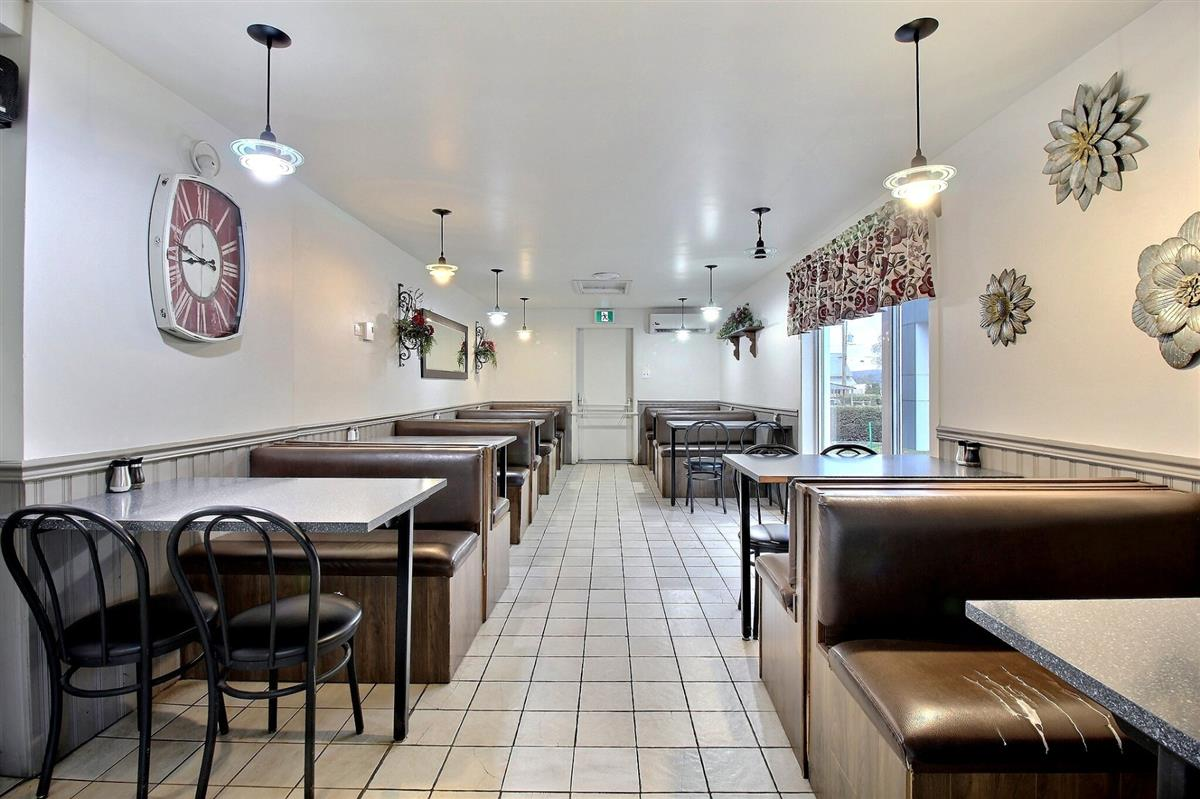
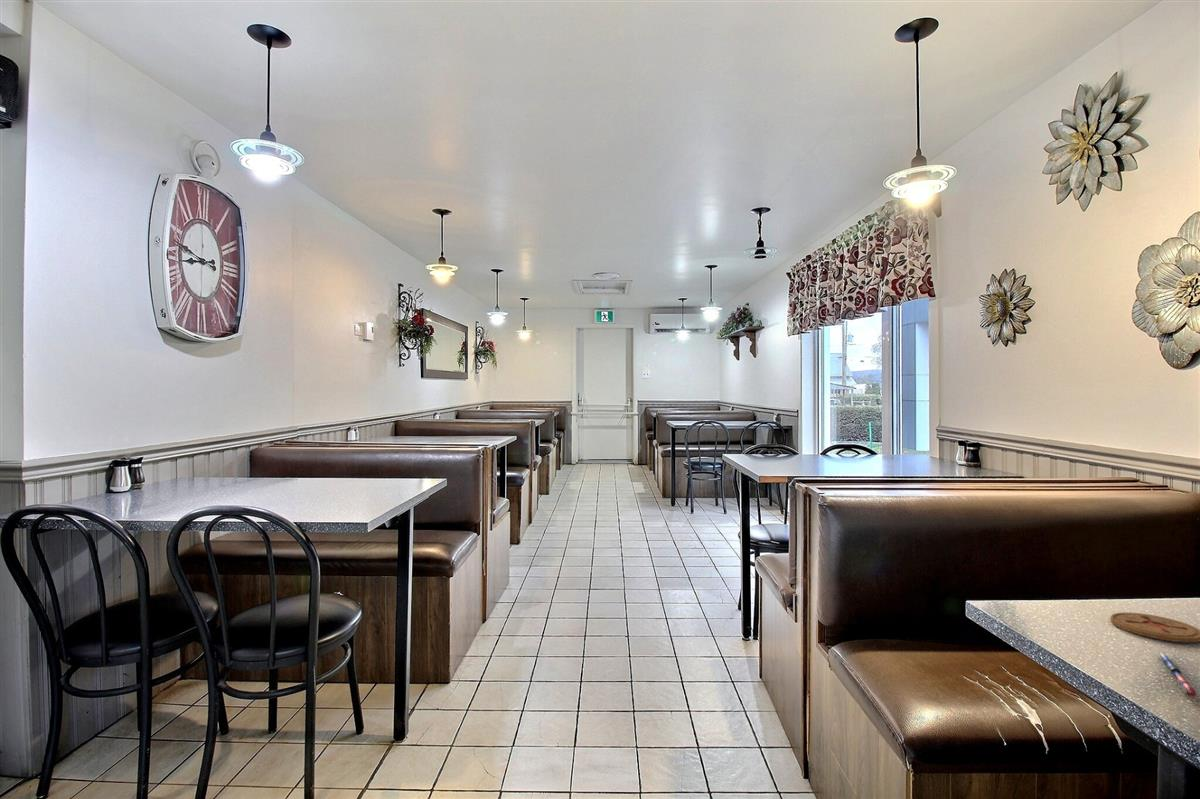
+ coaster [1109,612,1200,643]
+ pen [1156,652,1200,698]
